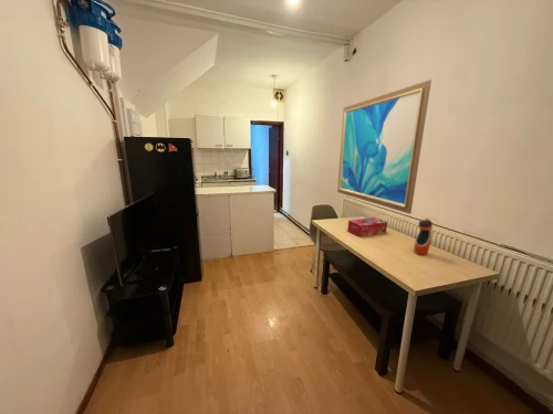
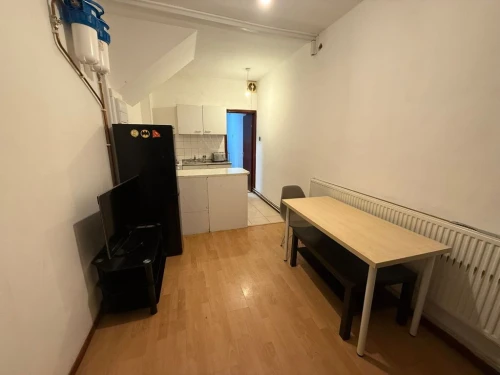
- tissue box [346,216,388,238]
- wall art [336,78,432,215]
- water bottle [414,216,434,256]
